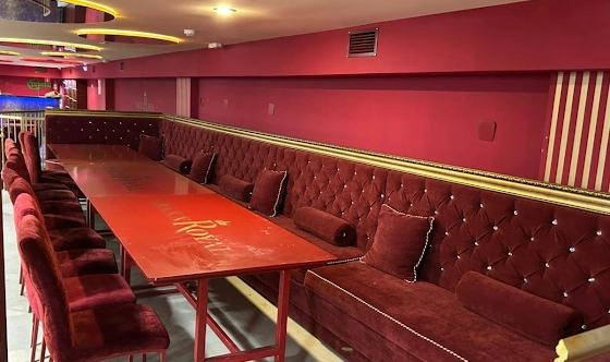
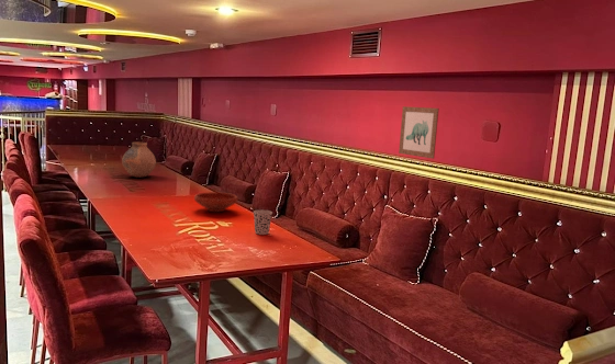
+ wall art [398,105,440,160]
+ bowl [193,191,239,213]
+ vase [121,141,157,179]
+ cup [253,209,273,236]
